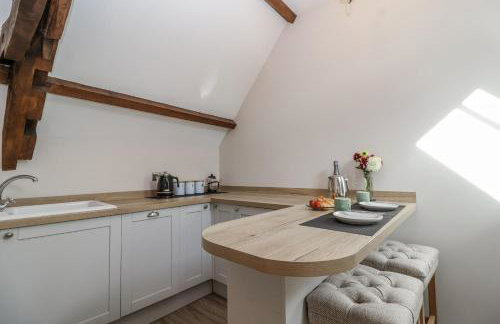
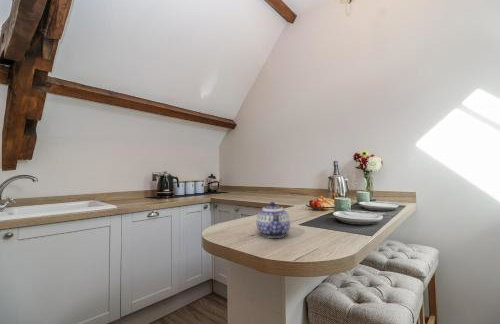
+ teapot [255,201,291,239]
